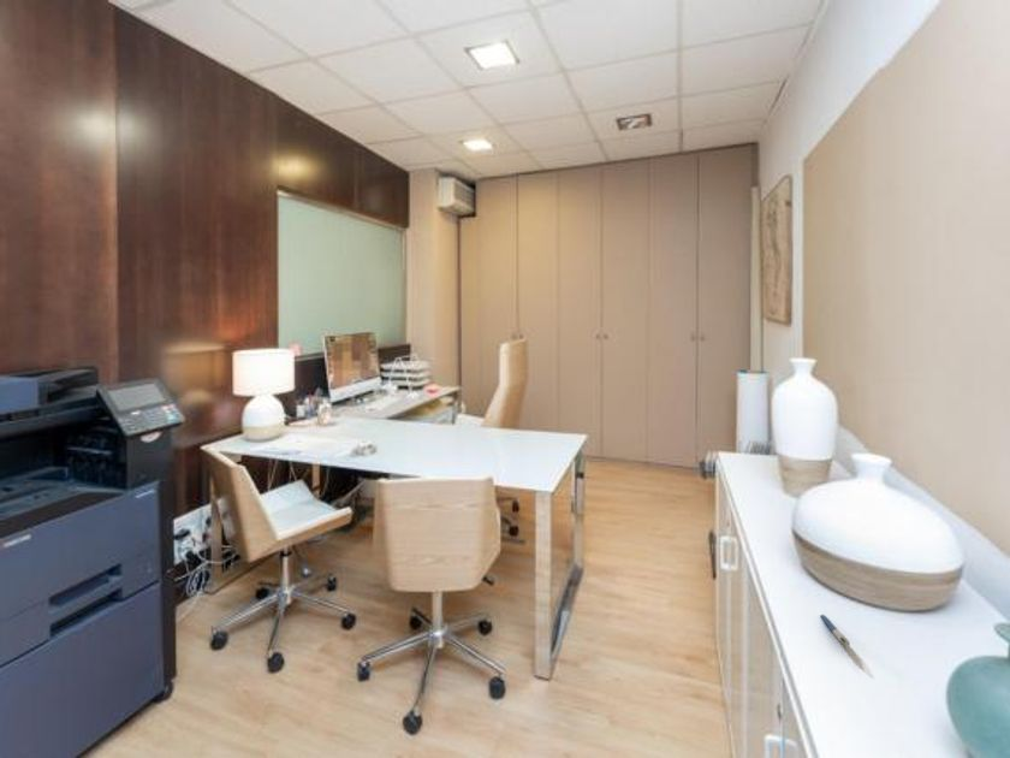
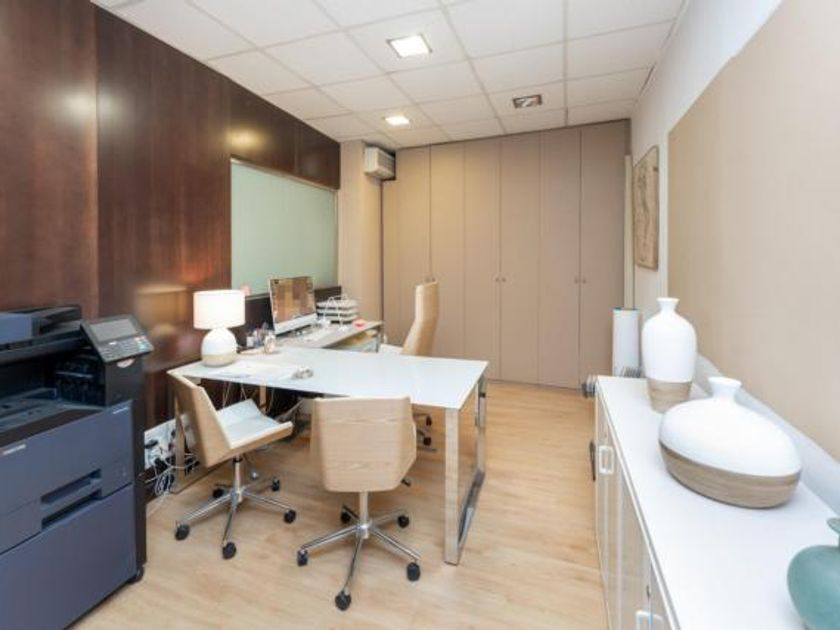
- pen [820,614,851,649]
